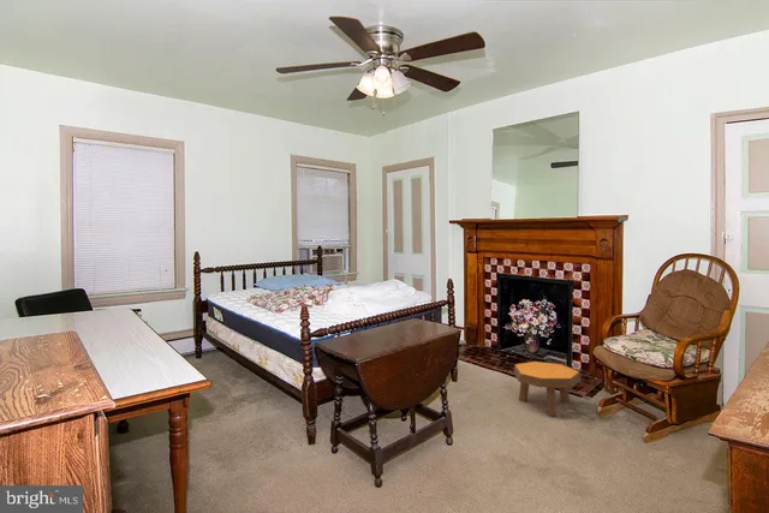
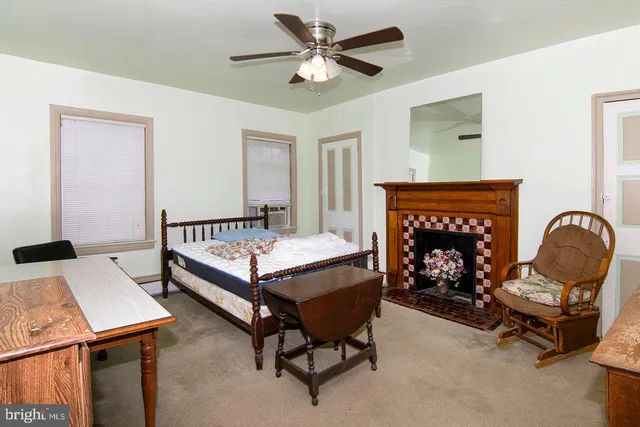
- footstool [513,360,583,417]
